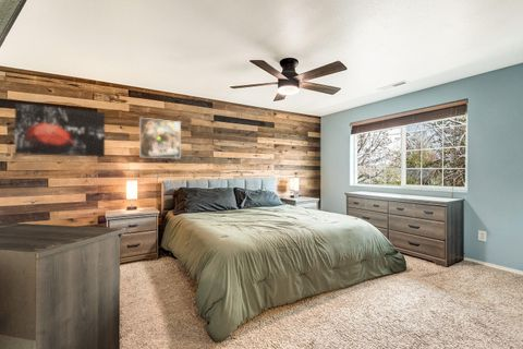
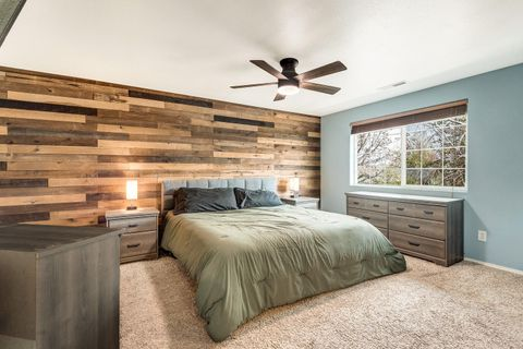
- wall art [14,103,106,158]
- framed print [138,117,182,159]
